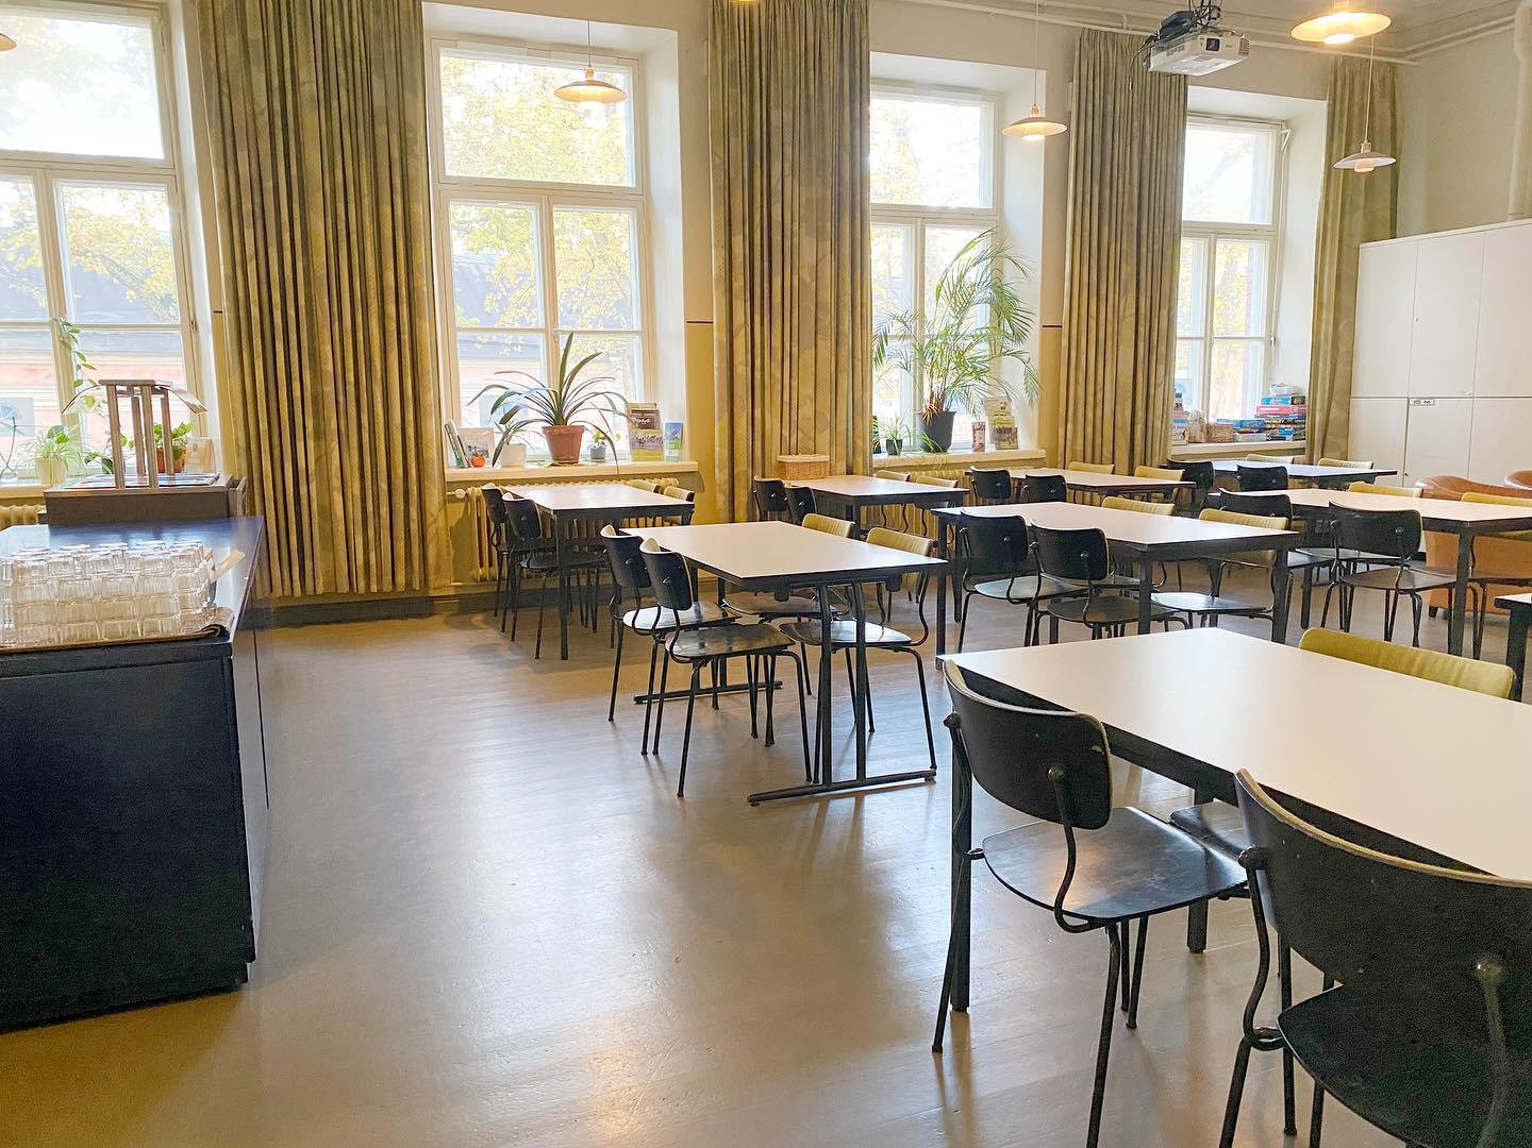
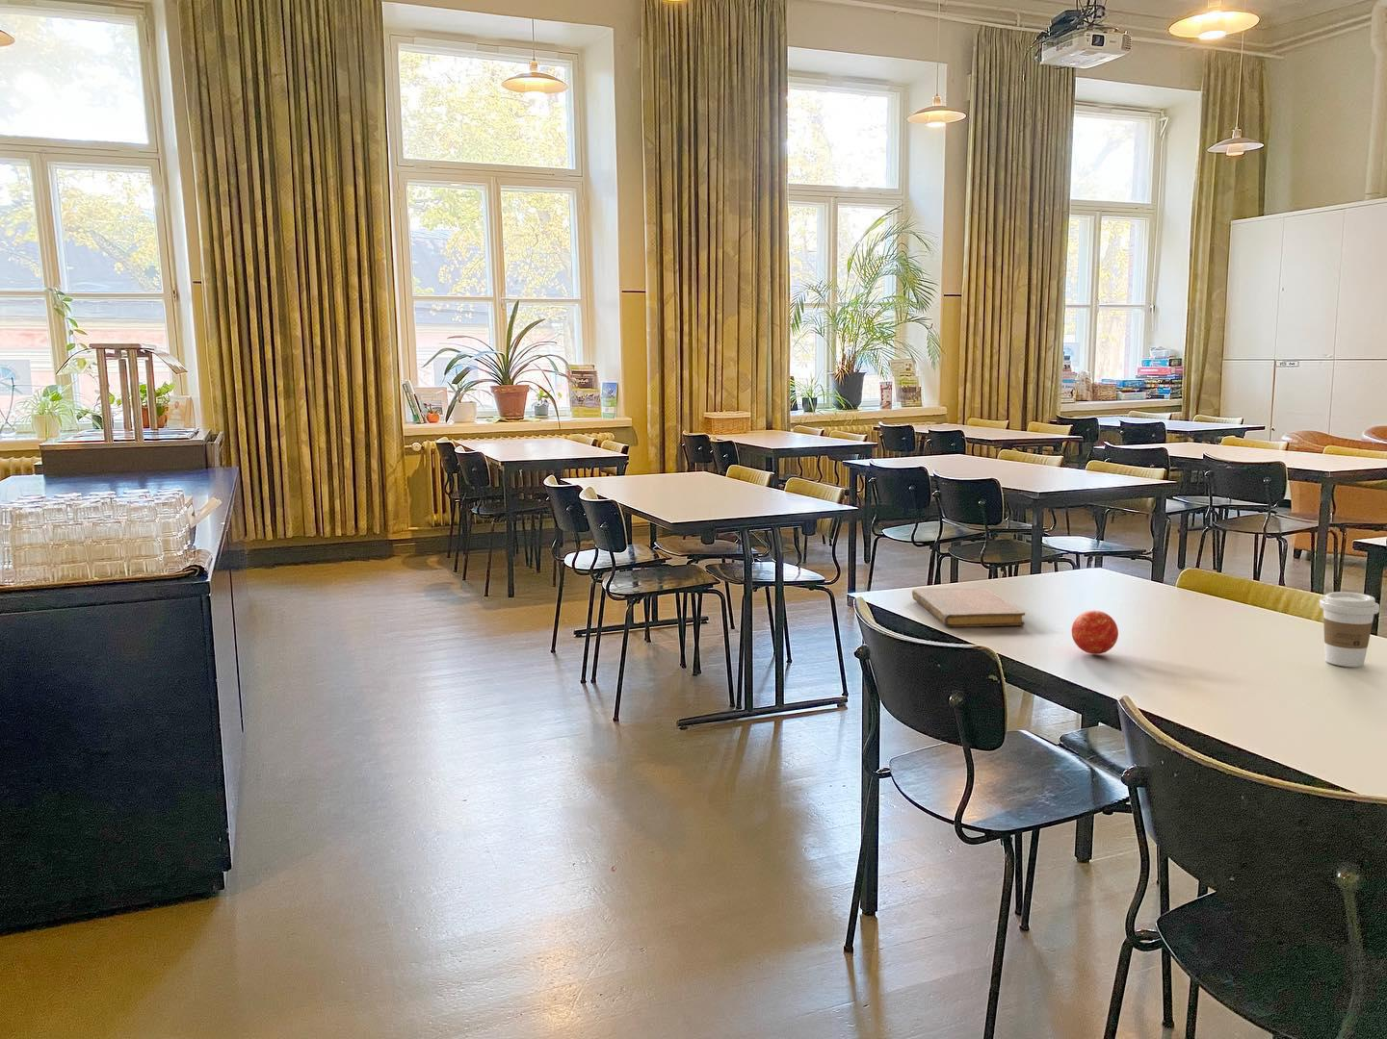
+ notebook [911,587,1026,629]
+ coffee cup [1318,590,1380,668]
+ apple [1071,609,1119,655]
